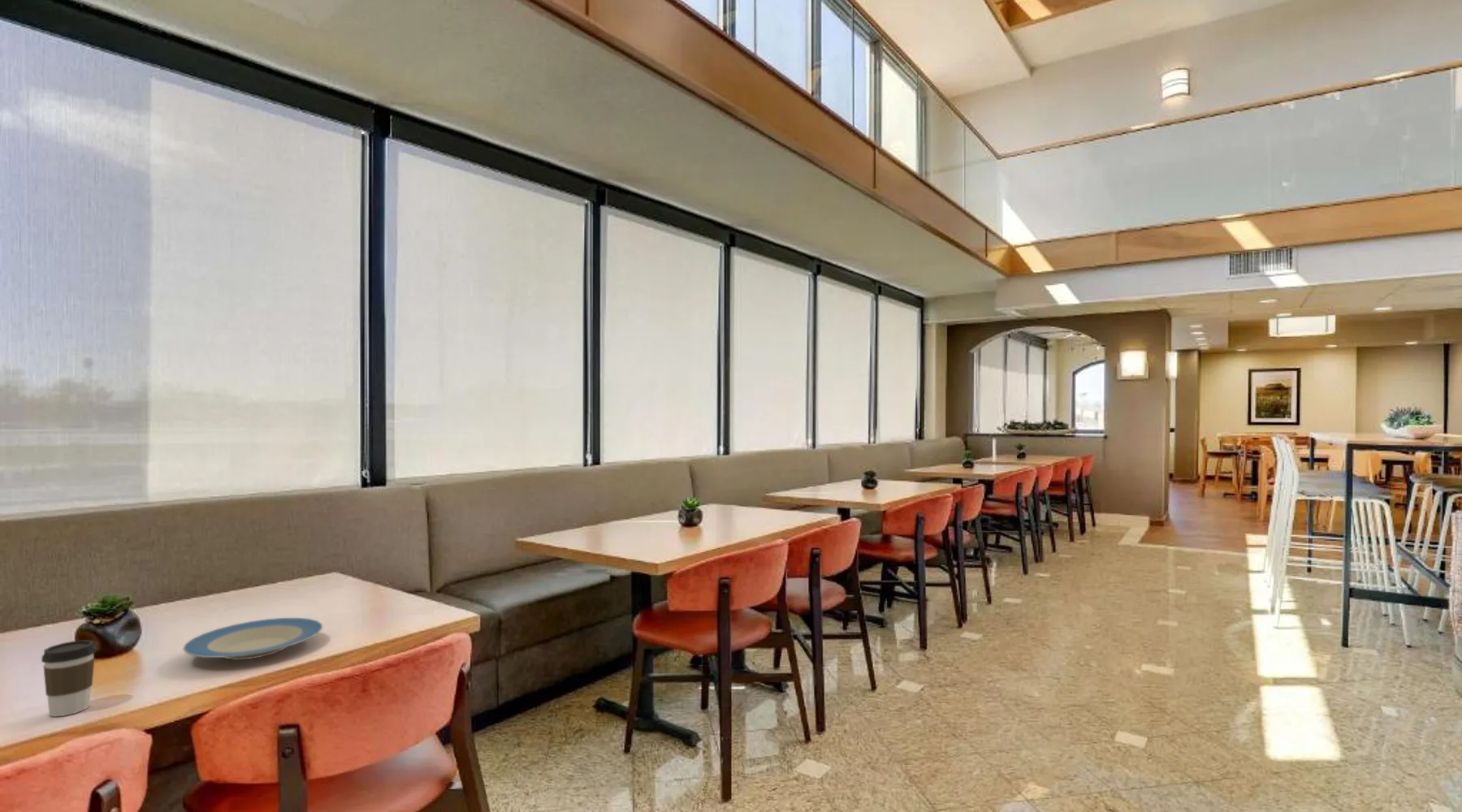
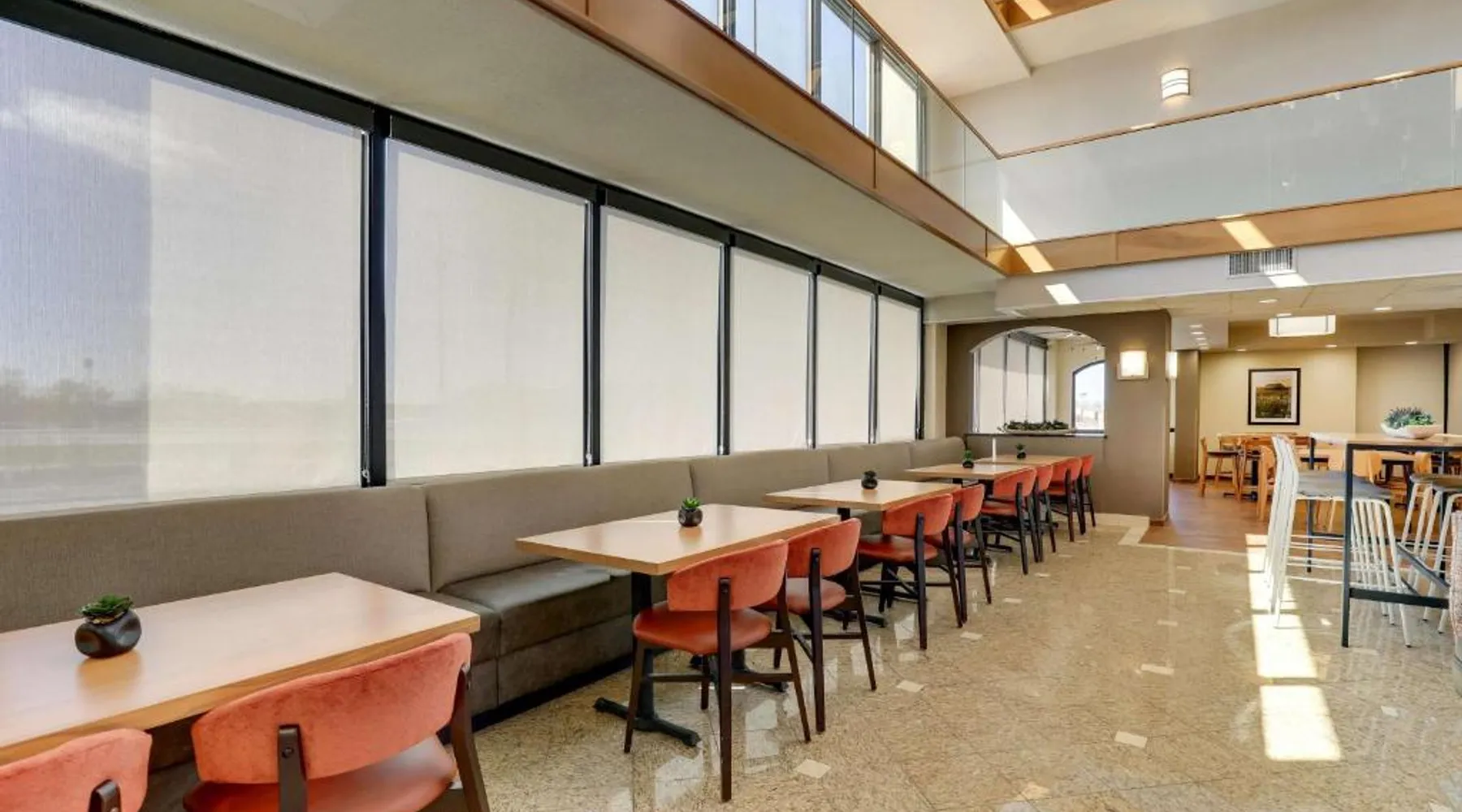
- coffee cup [41,639,97,718]
- plate [182,617,323,661]
